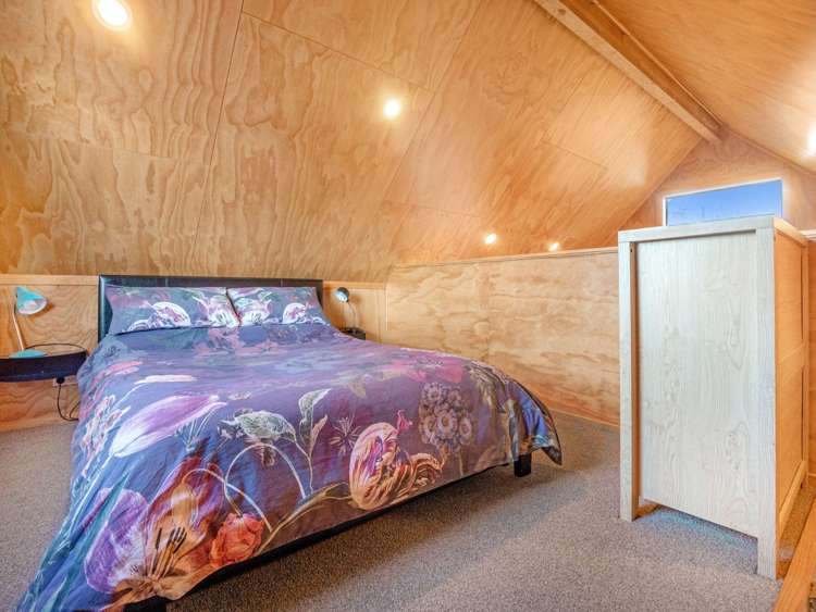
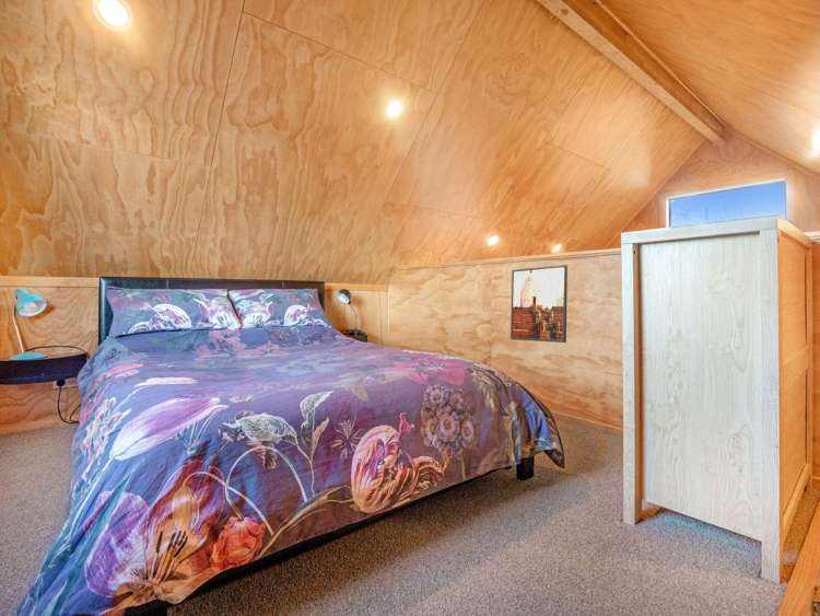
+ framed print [509,264,569,344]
